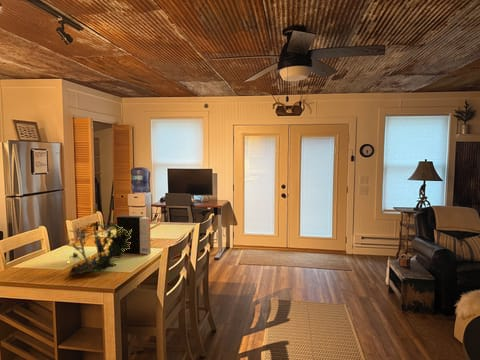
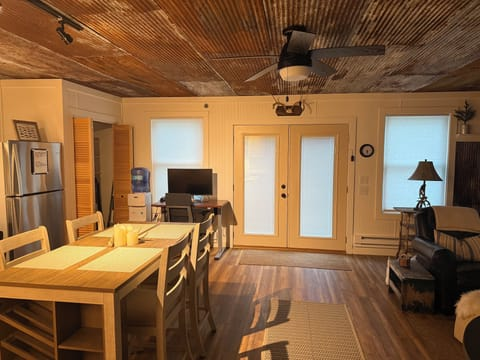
- book [116,215,152,255]
- plant [63,221,132,276]
